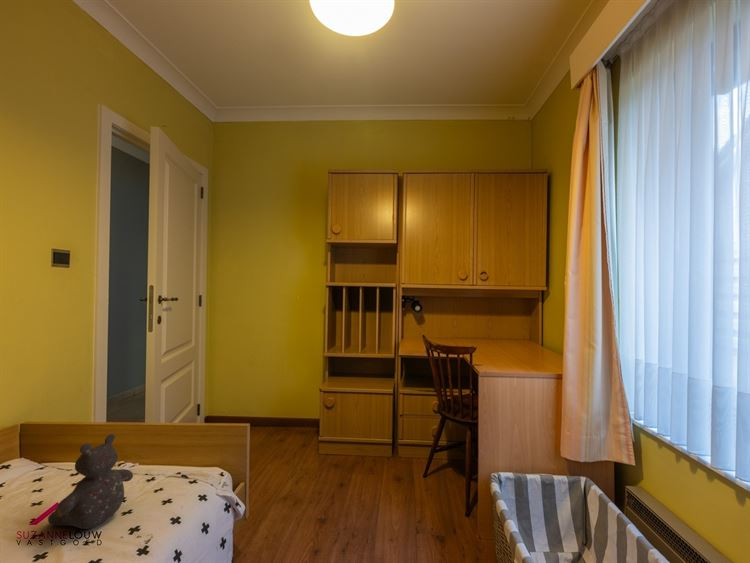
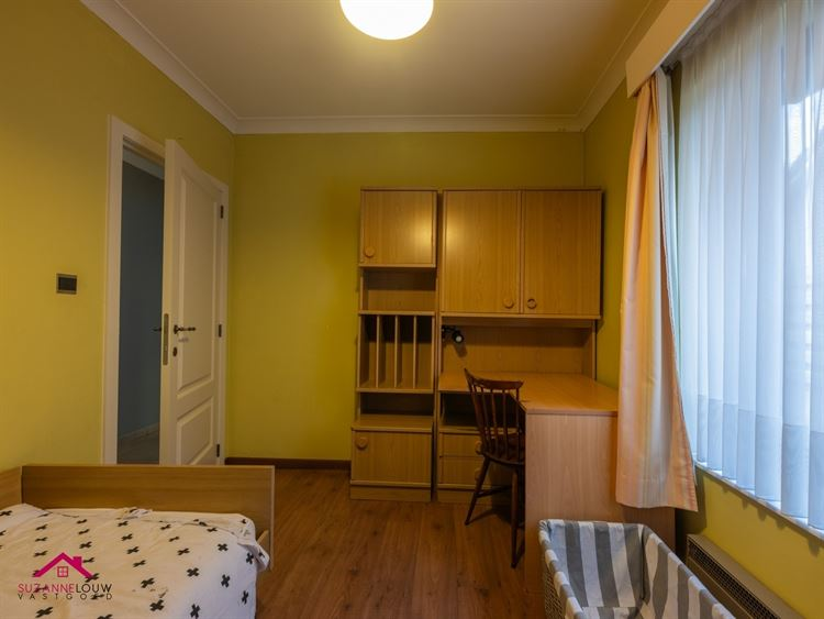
- stuffed bear [47,433,134,530]
